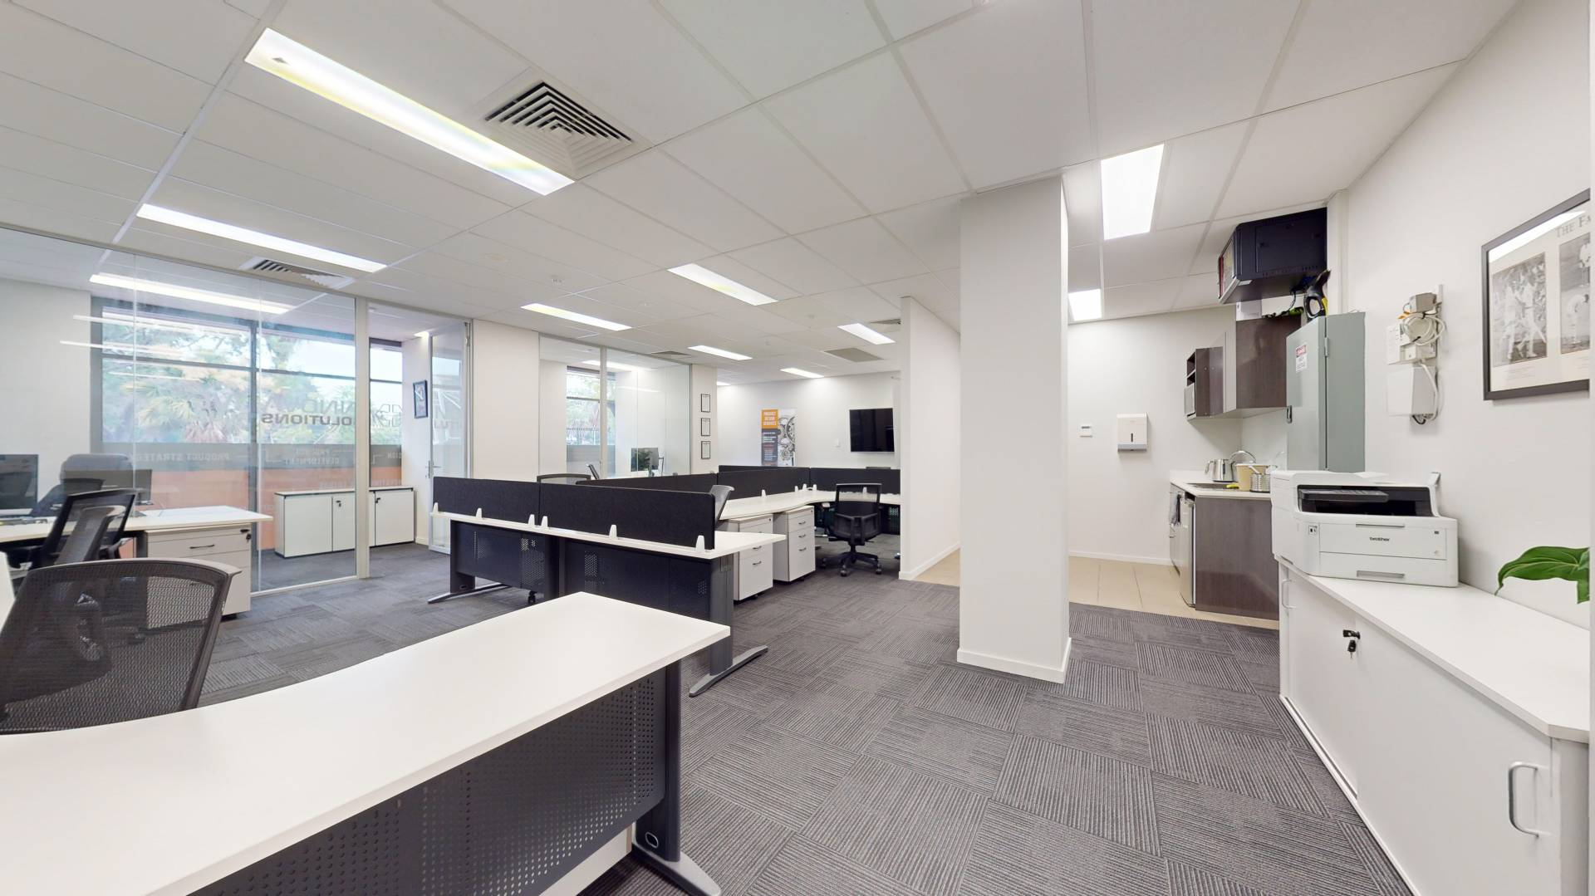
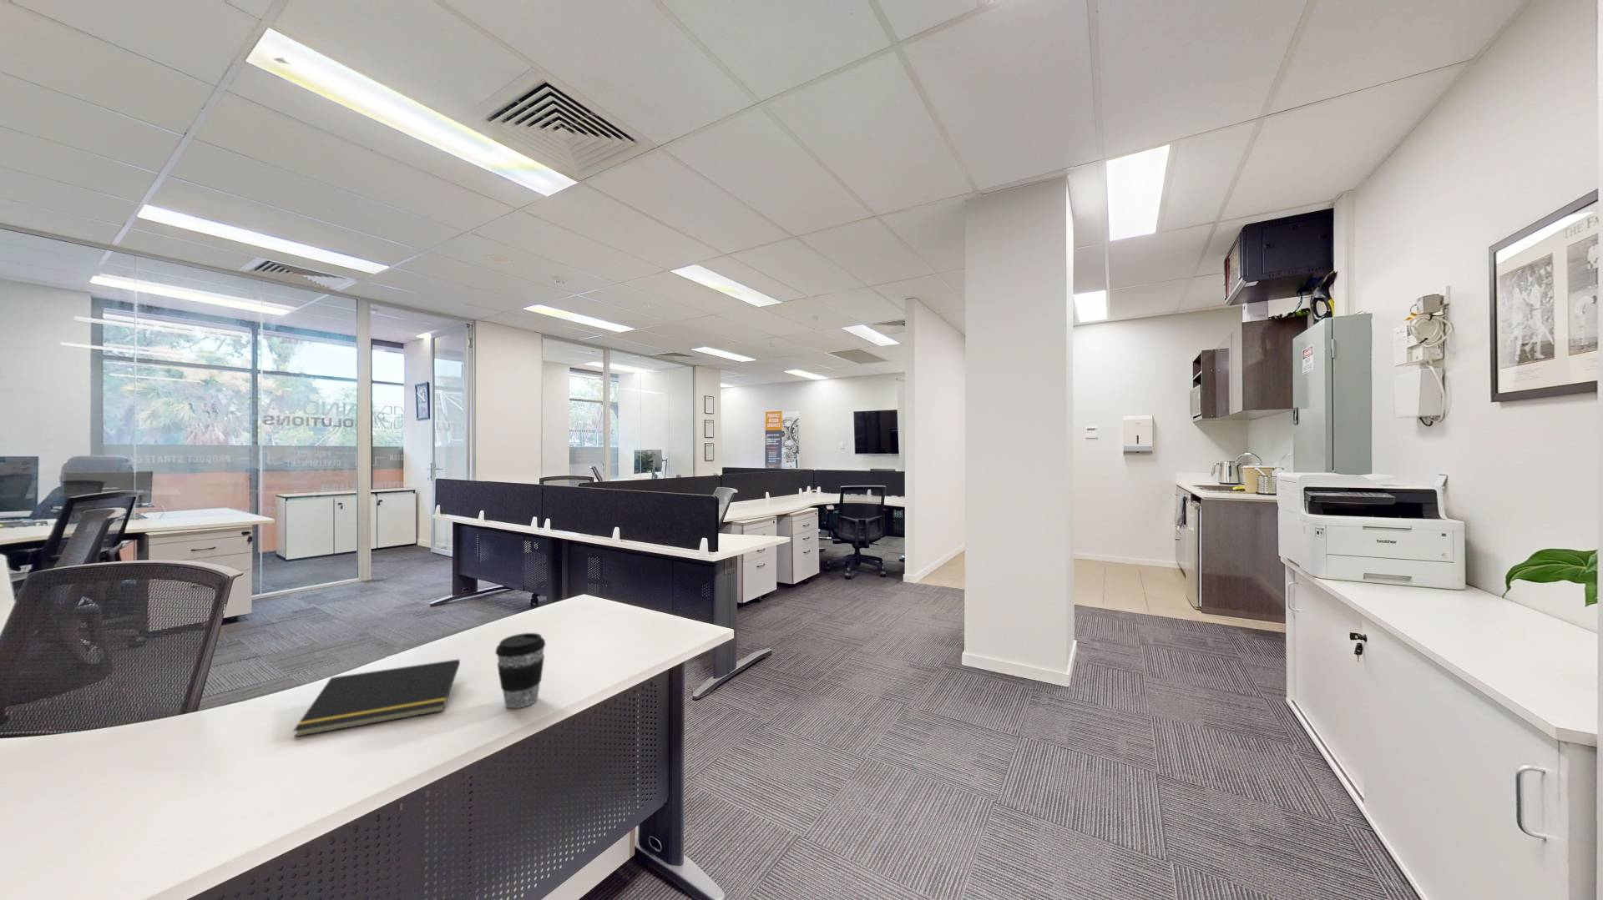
+ notepad [293,658,461,737]
+ coffee cup [494,633,546,709]
